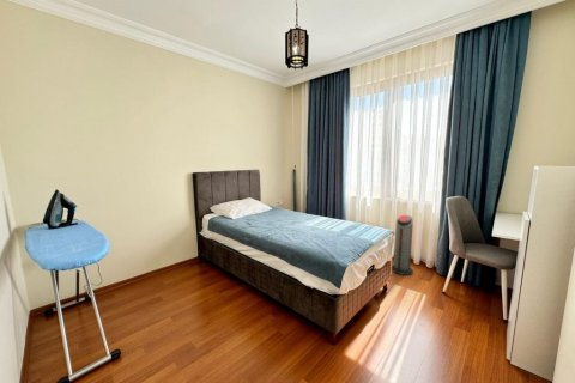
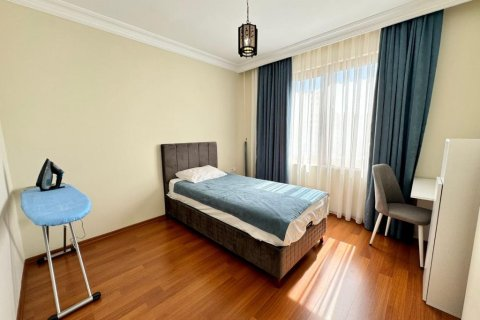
- air purifier [391,214,414,276]
